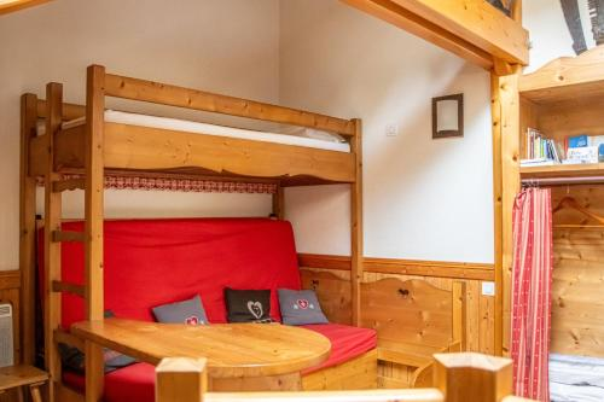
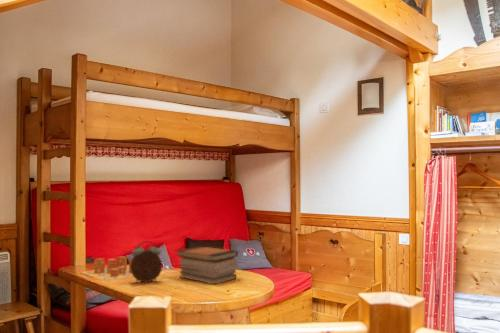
+ book stack [175,245,239,285]
+ candle [79,255,133,282]
+ alarm clock [130,240,163,283]
